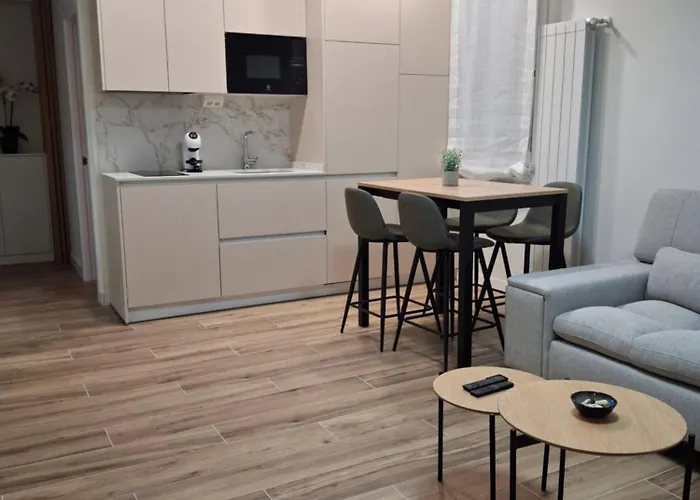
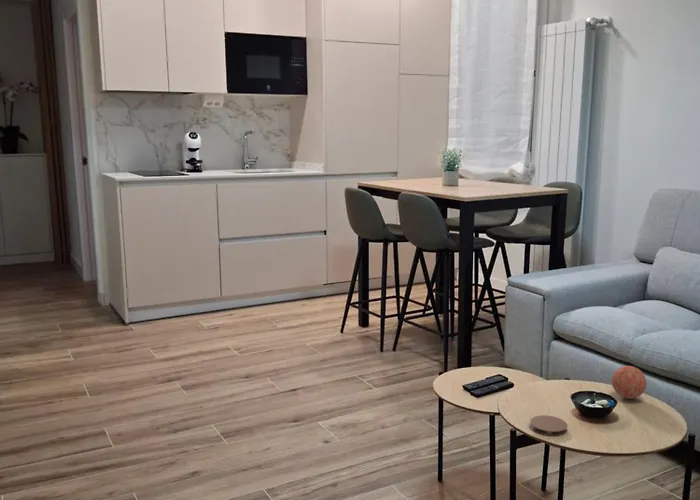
+ coaster [529,414,569,437]
+ decorative ball [611,365,648,400]
